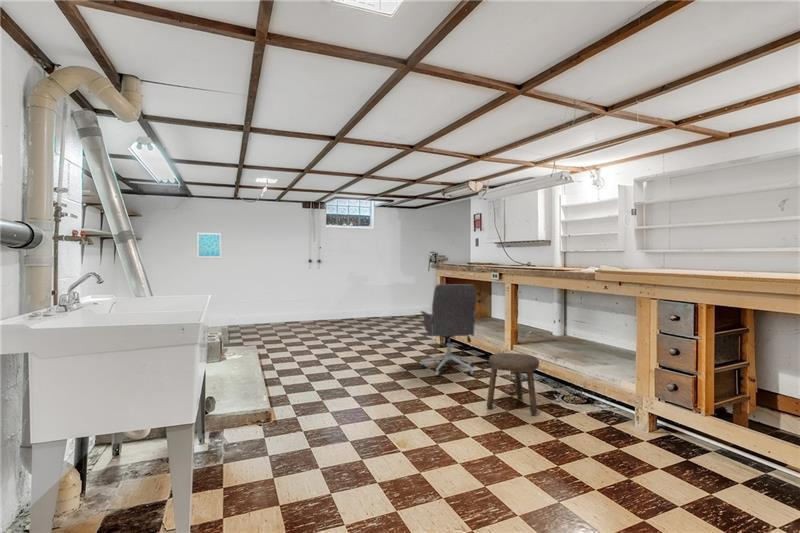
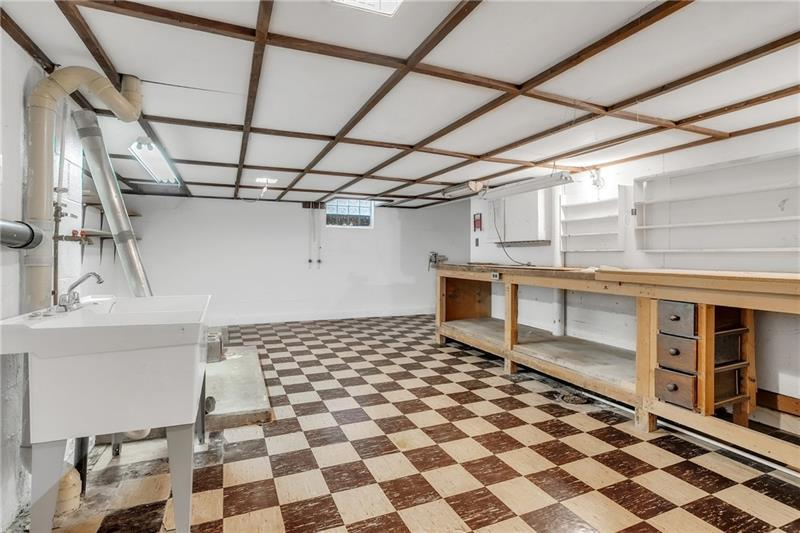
- office chair [419,283,477,377]
- stool [486,352,540,416]
- wall art [197,231,222,259]
